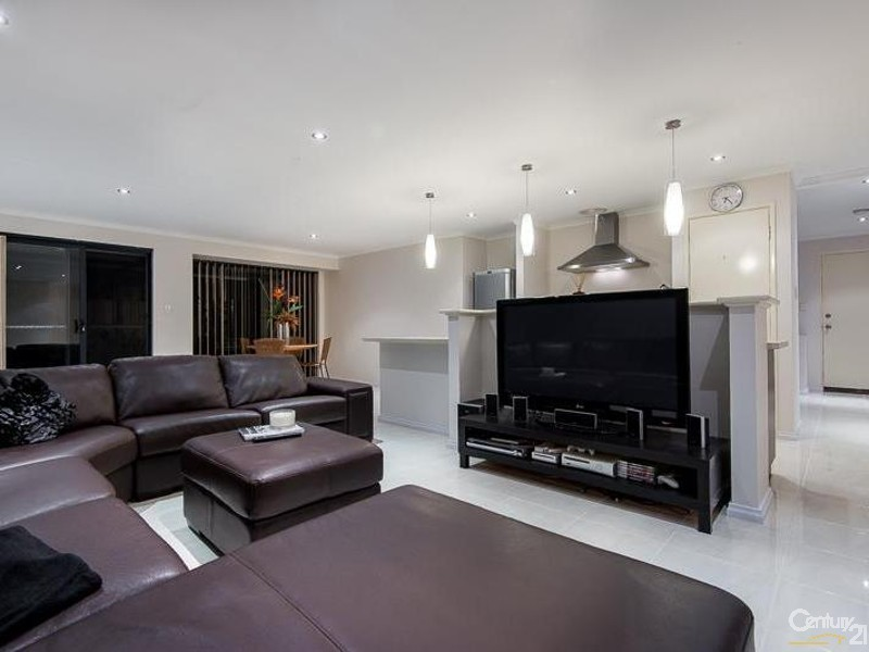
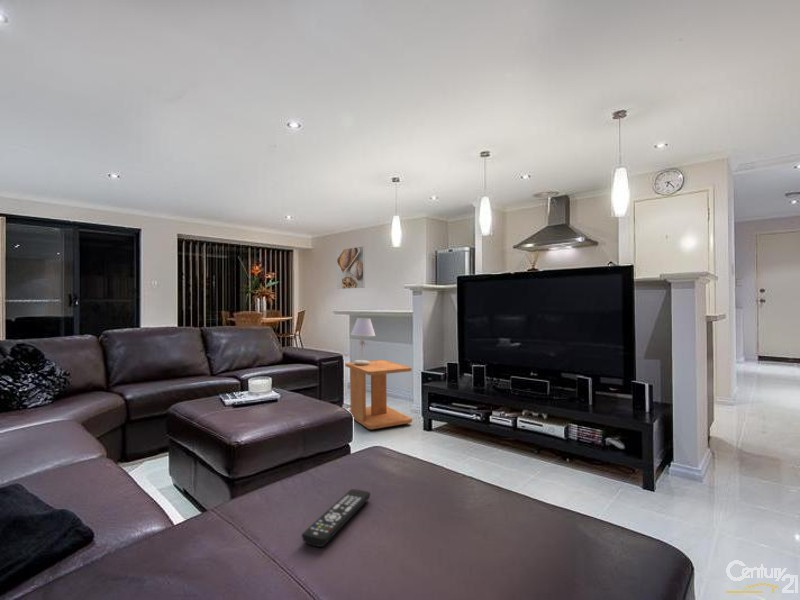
+ side table [344,359,413,430]
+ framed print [336,245,366,290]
+ table lamp [350,317,376,365]
+ remote control [301,488,371,548]
